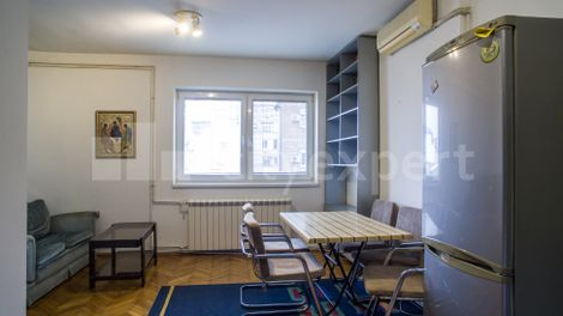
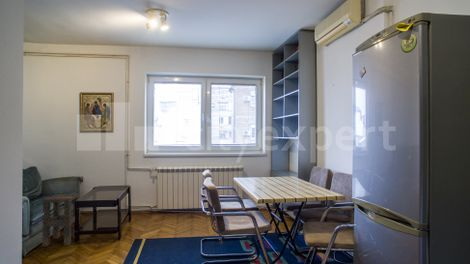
+ side table [41,193,81,248]
